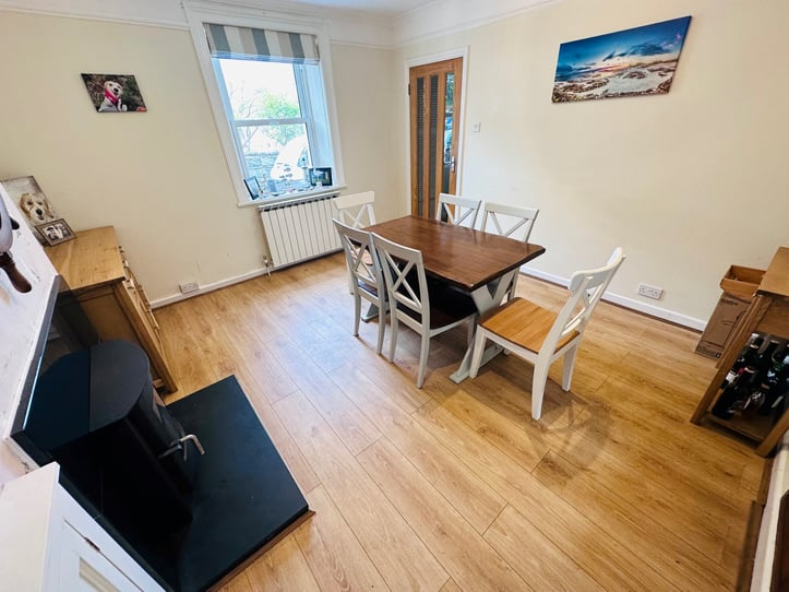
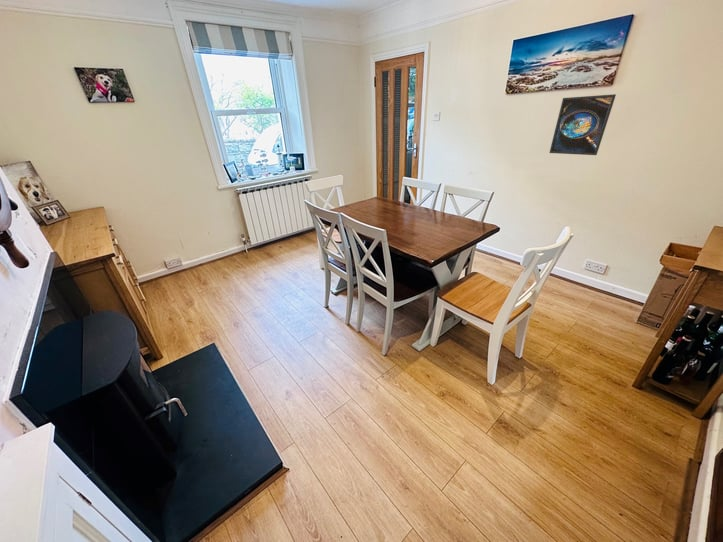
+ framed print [548,93,617,156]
